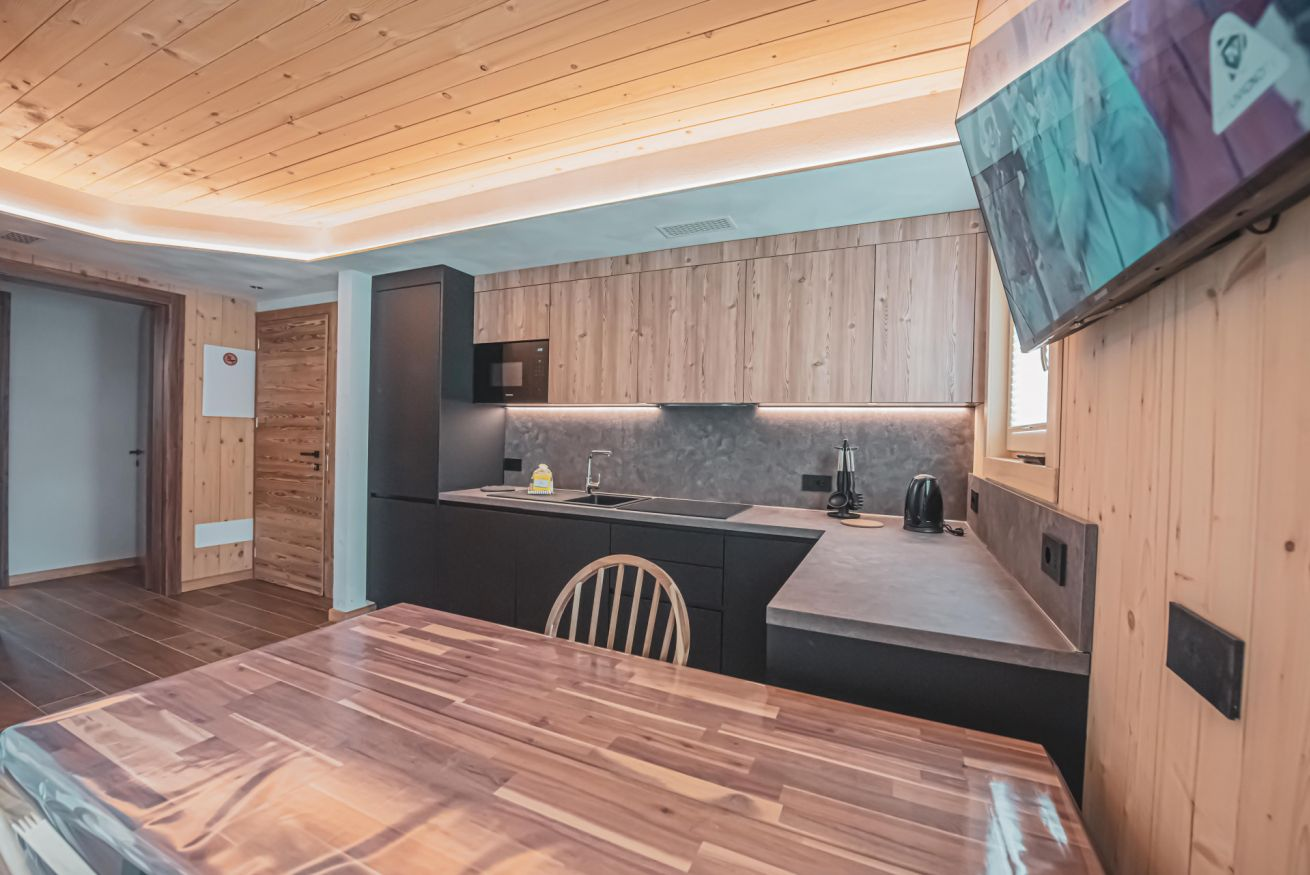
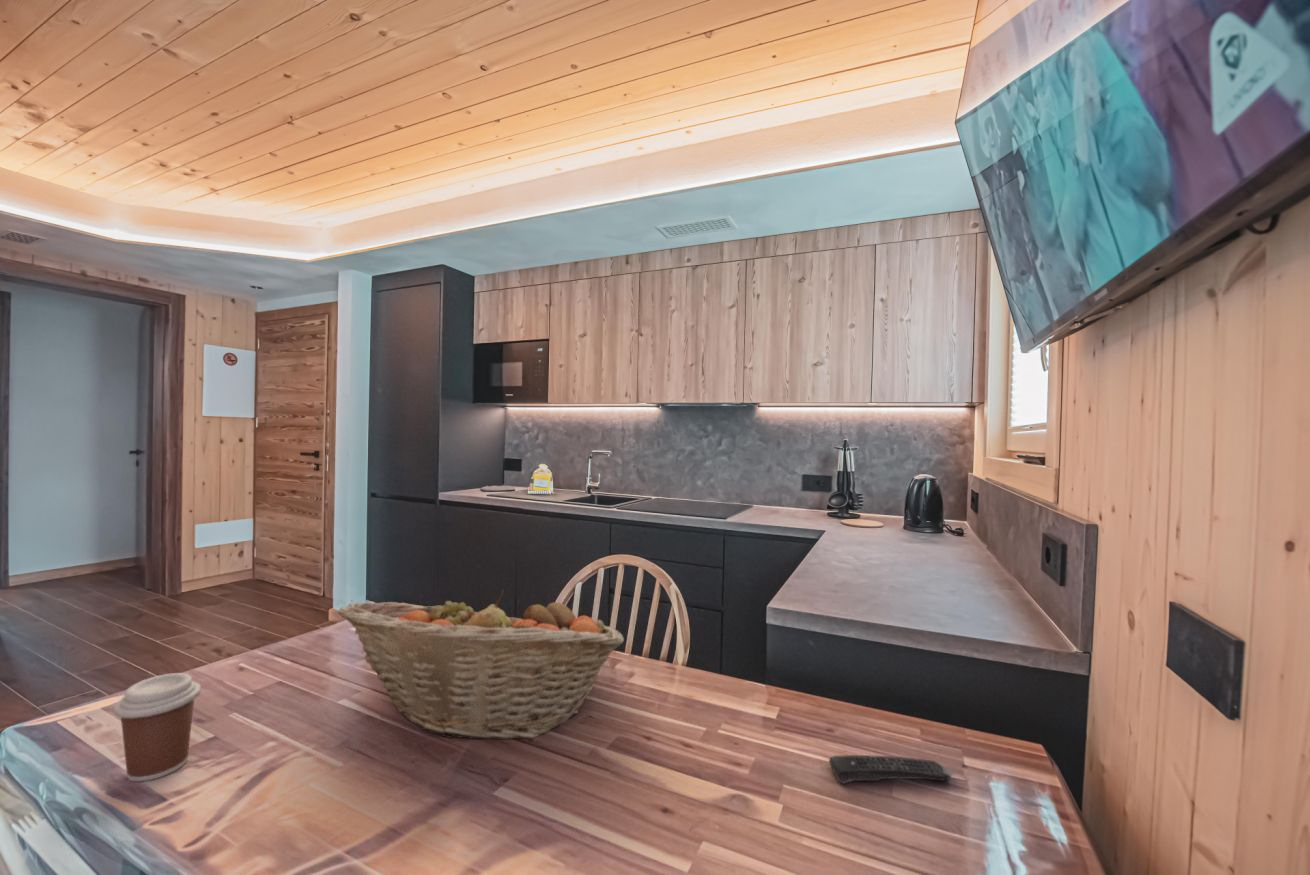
+ remote control [828,754,954,785]
+ fruit basket [337,589,625,741]
+ coffee cup [113,672,202,783]
